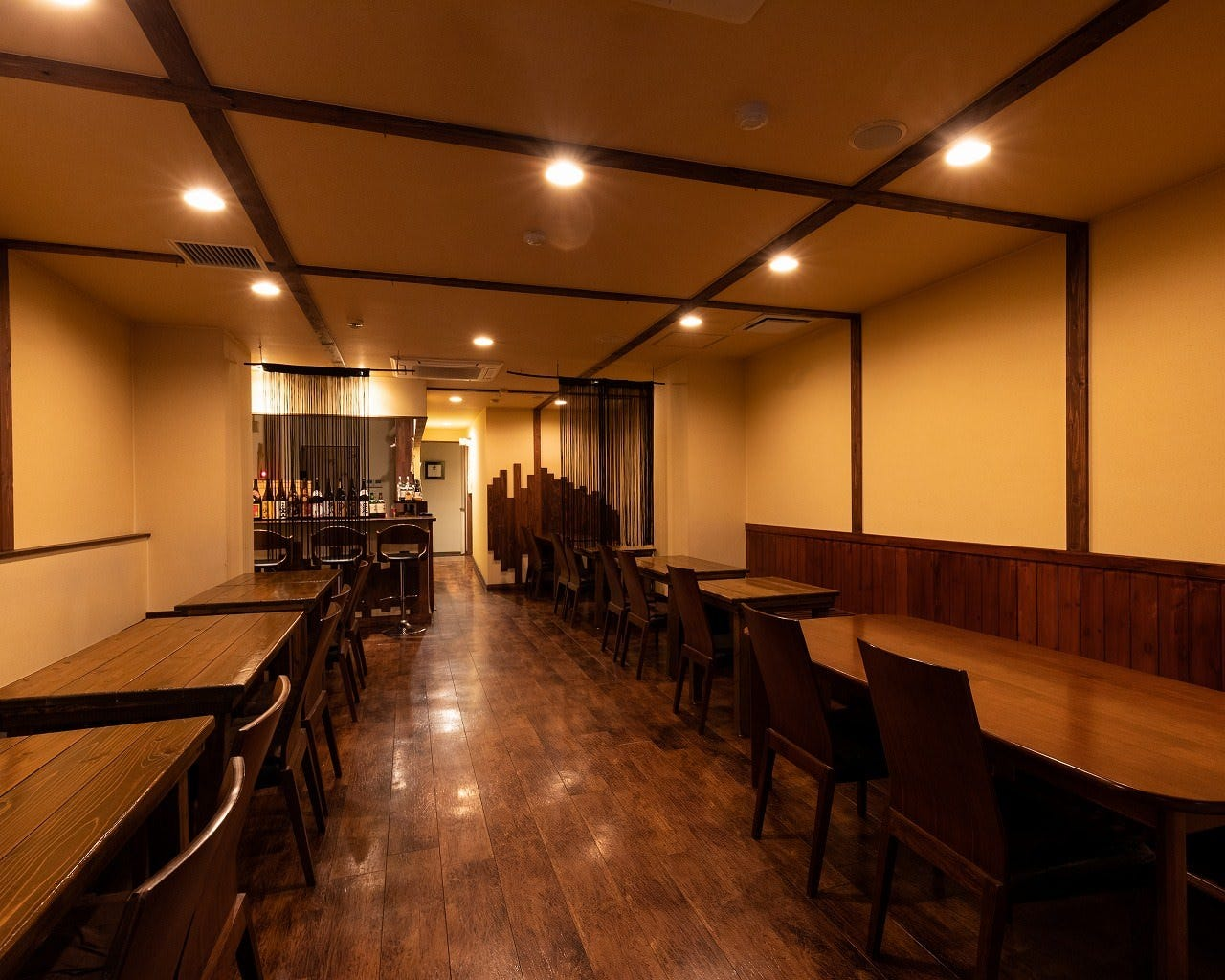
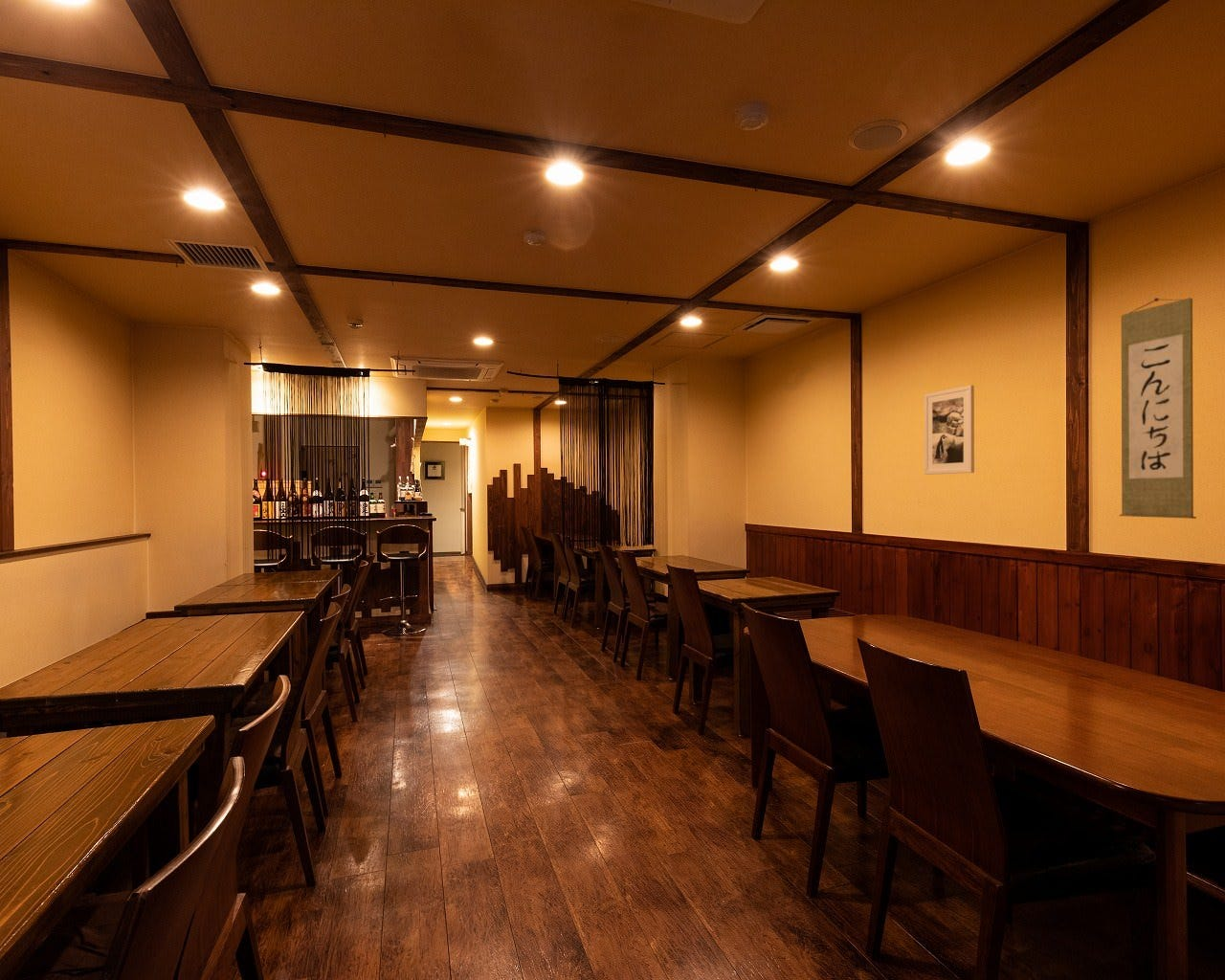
+ wall scroll [1119,297,1197,520]
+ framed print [924,384,975,476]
